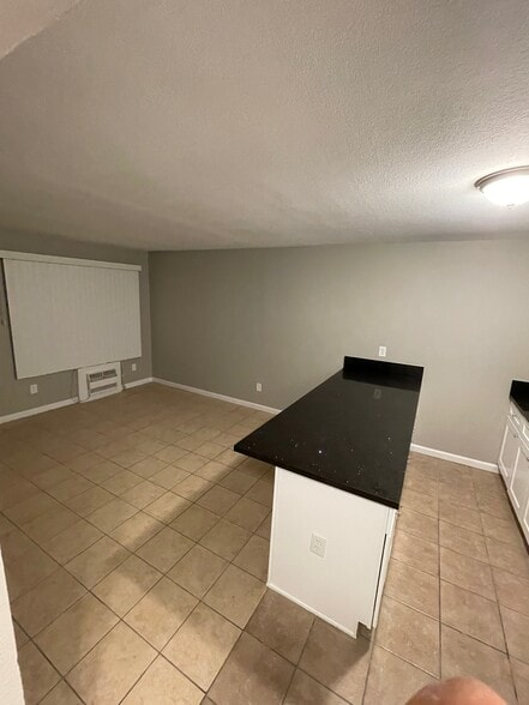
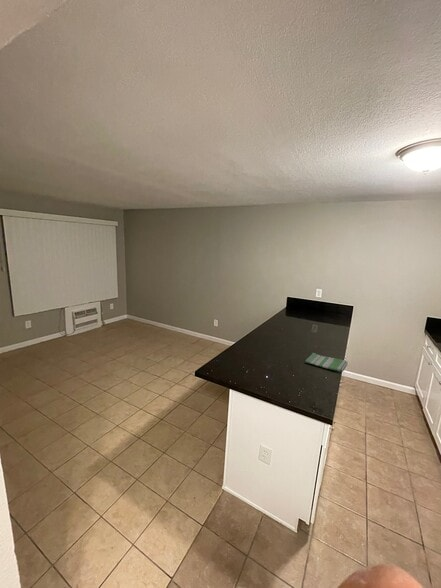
+ dish towel [304,352,349,373]
